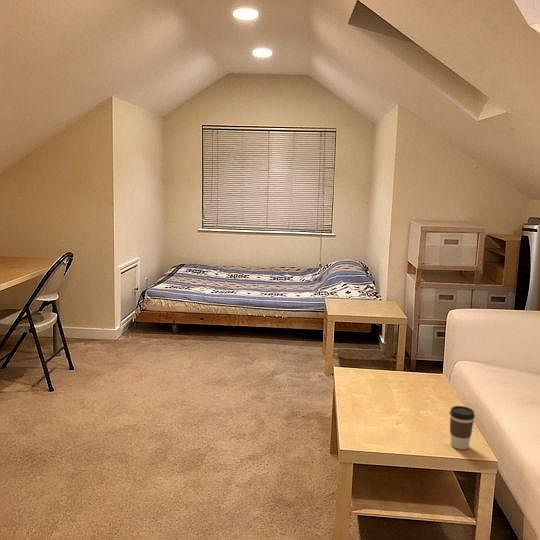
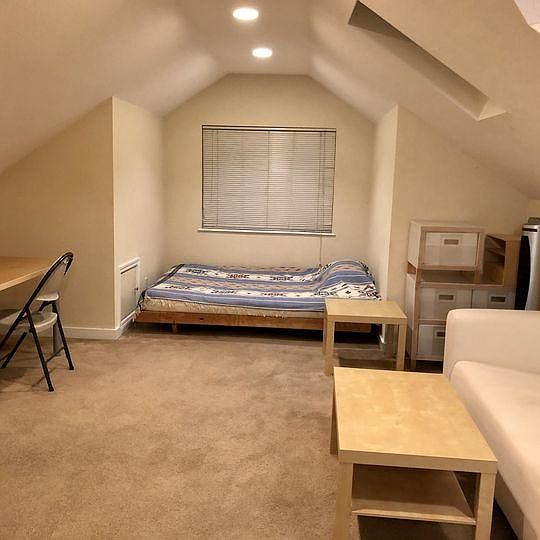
- coffee cup [449,405,476,450]
